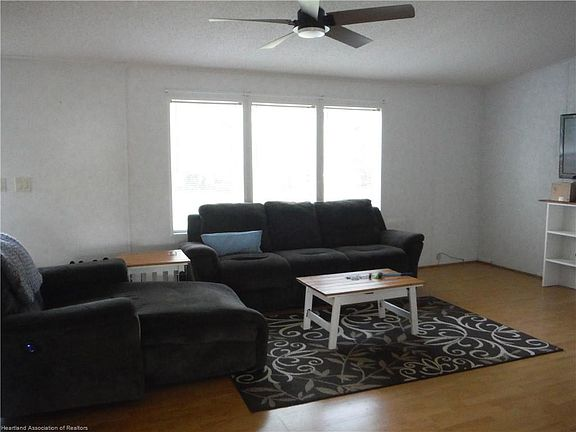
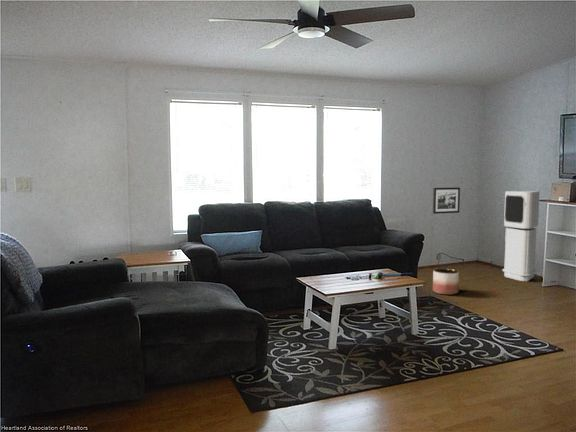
+ planter [432,268,460,296]
+ air purifier [501,190,541,282]
+ picture frame [432,186,461,215]
